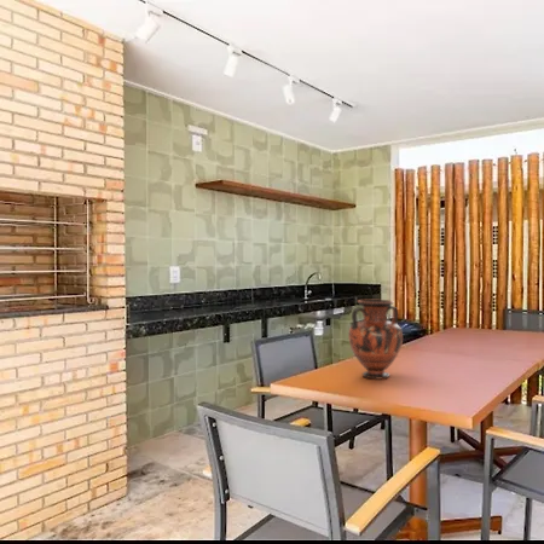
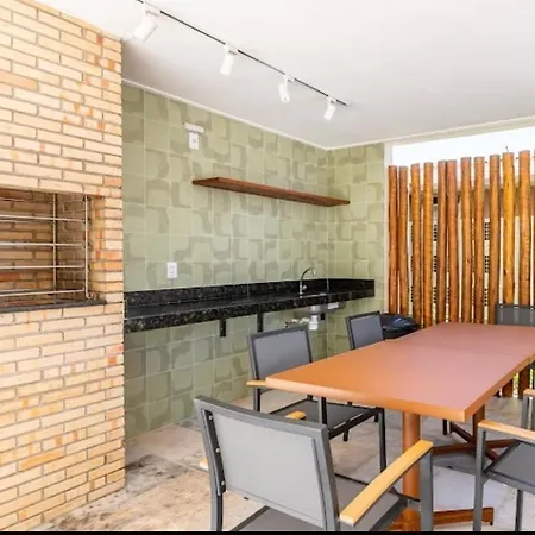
- vase [347,299,404,381]
